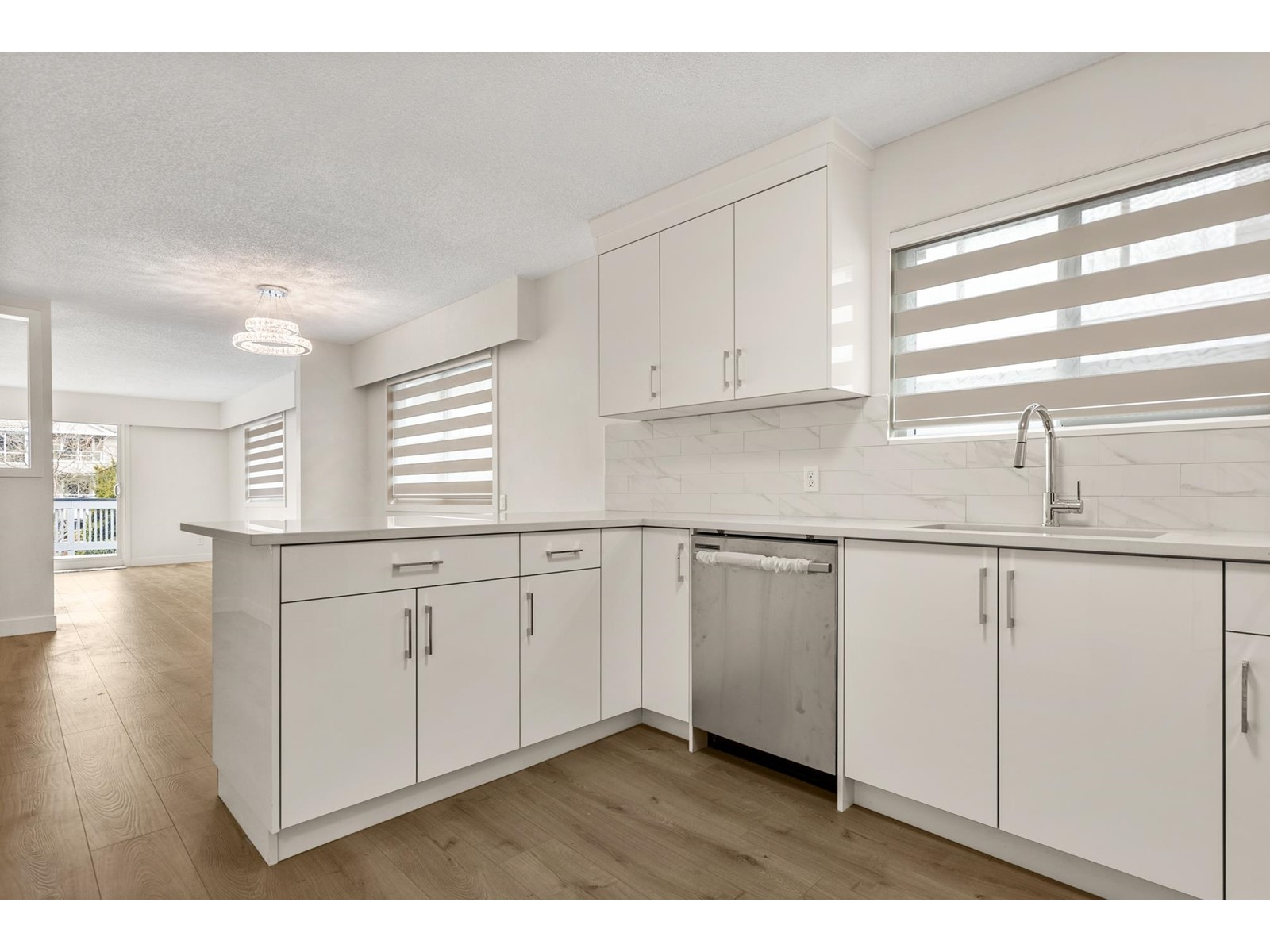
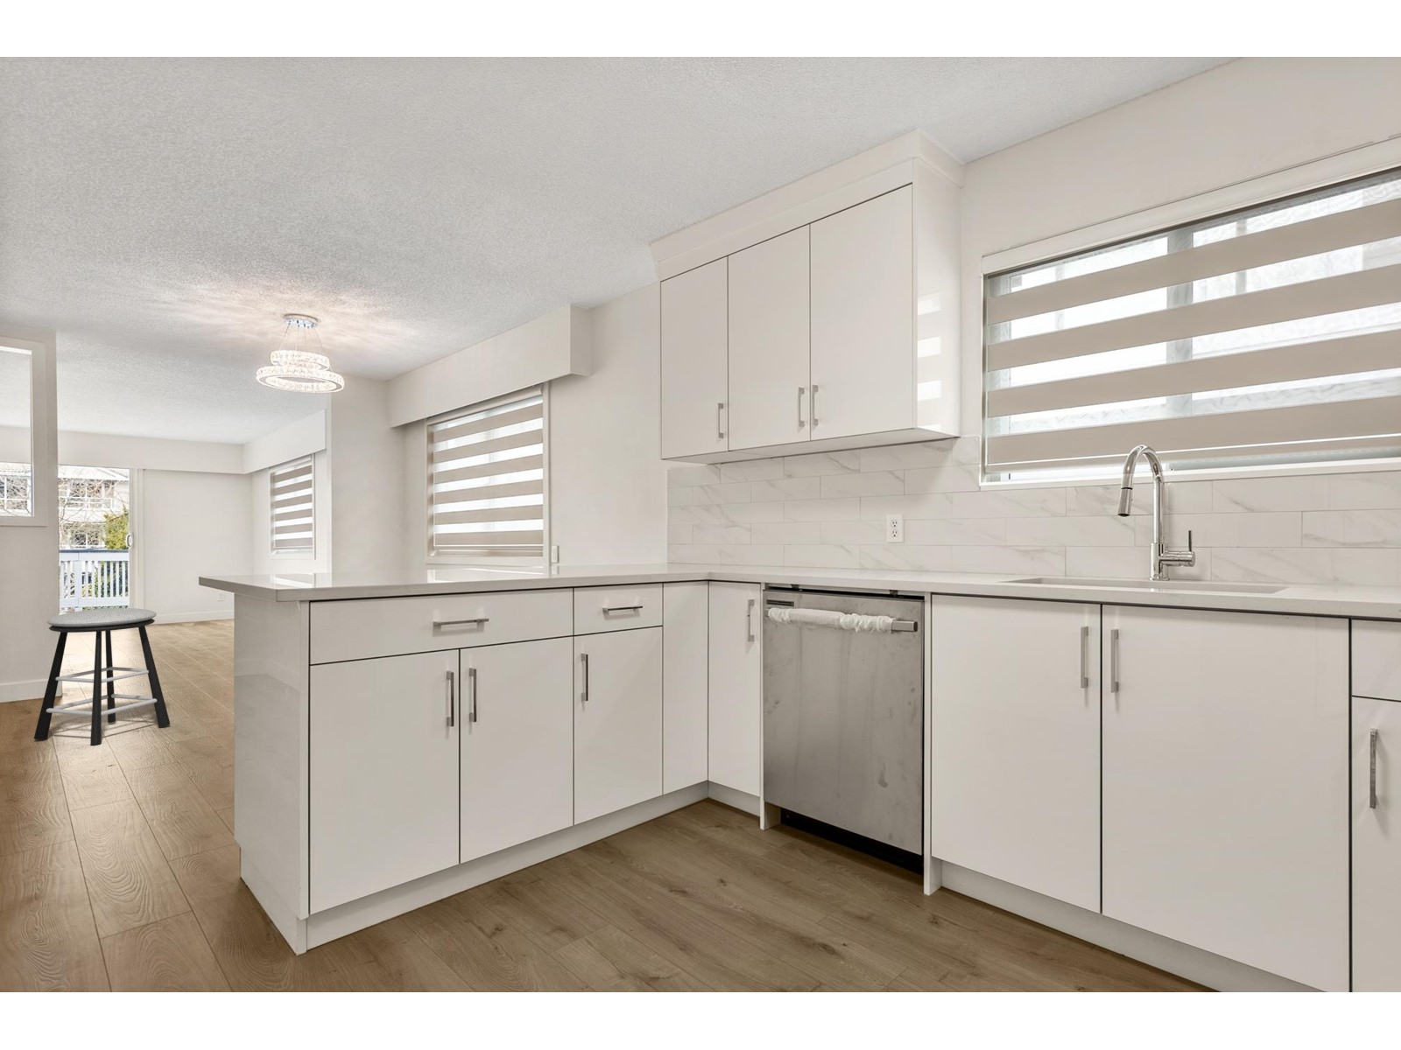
+ stool [33,608,172,747]
